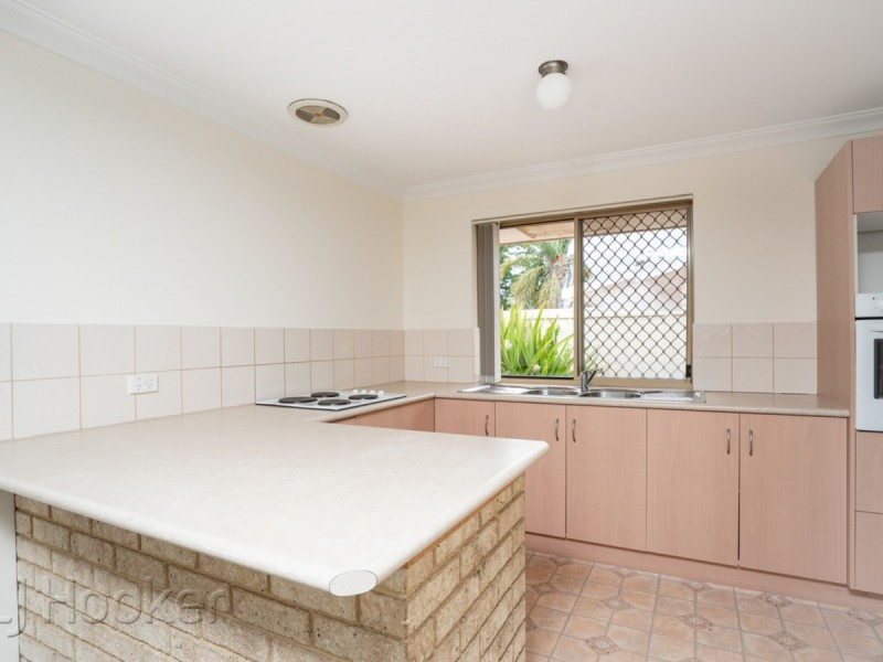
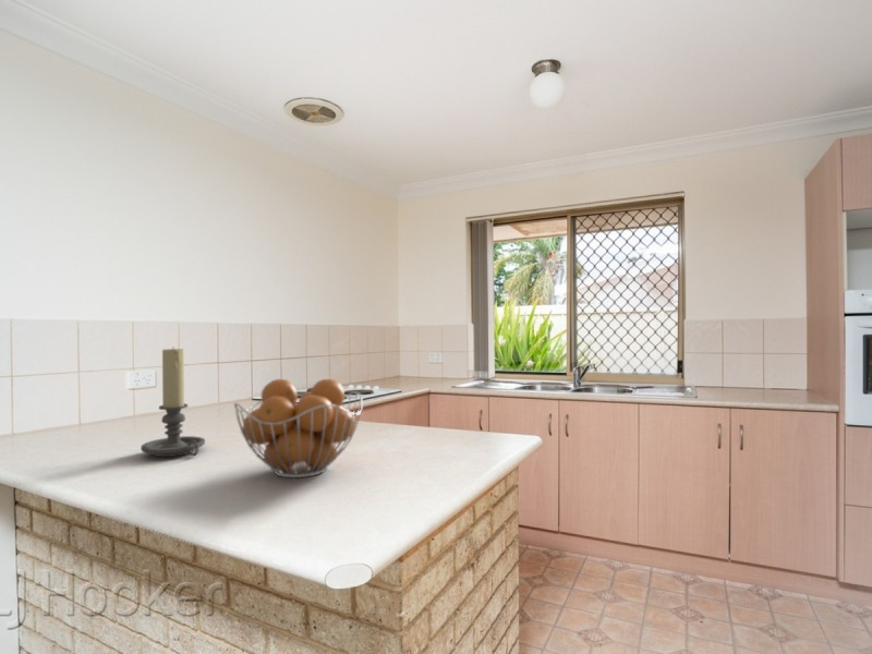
+ fruit basket [233,378,364,479]
+ candle holder [140,346,206,458]
